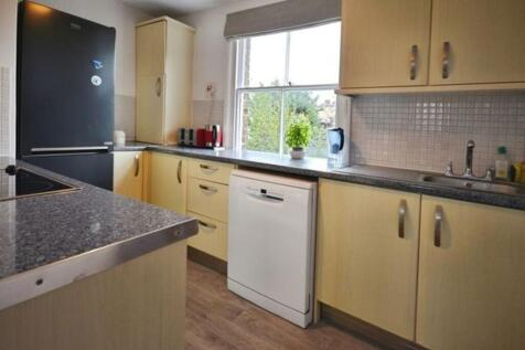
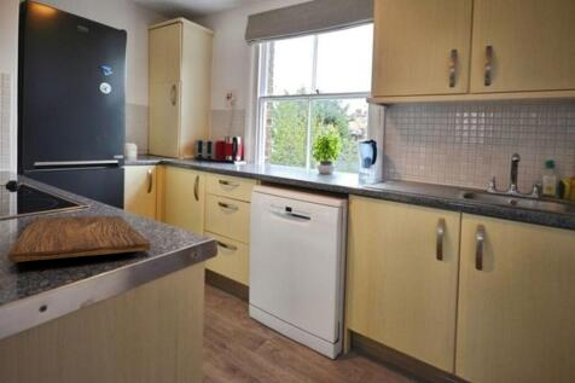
+ cutting board [6,215,151,263]
